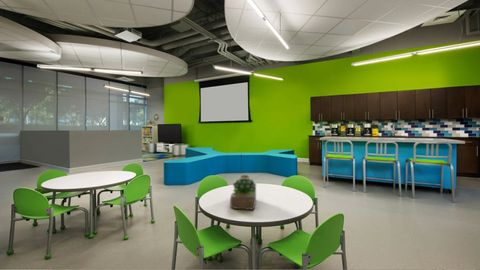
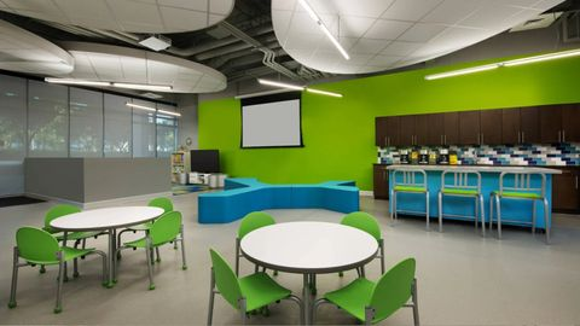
- succulent plant [229,174,257,211]
